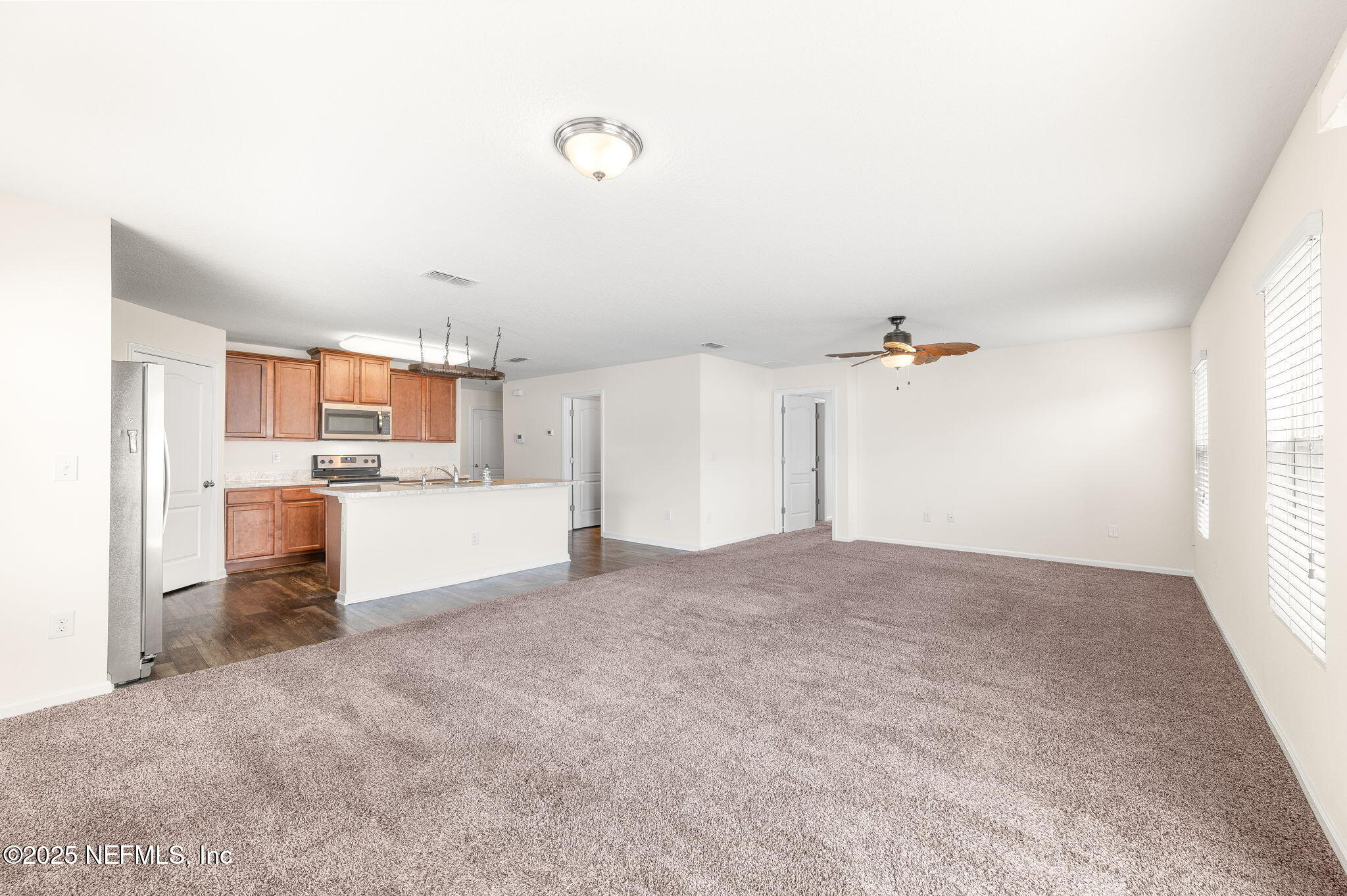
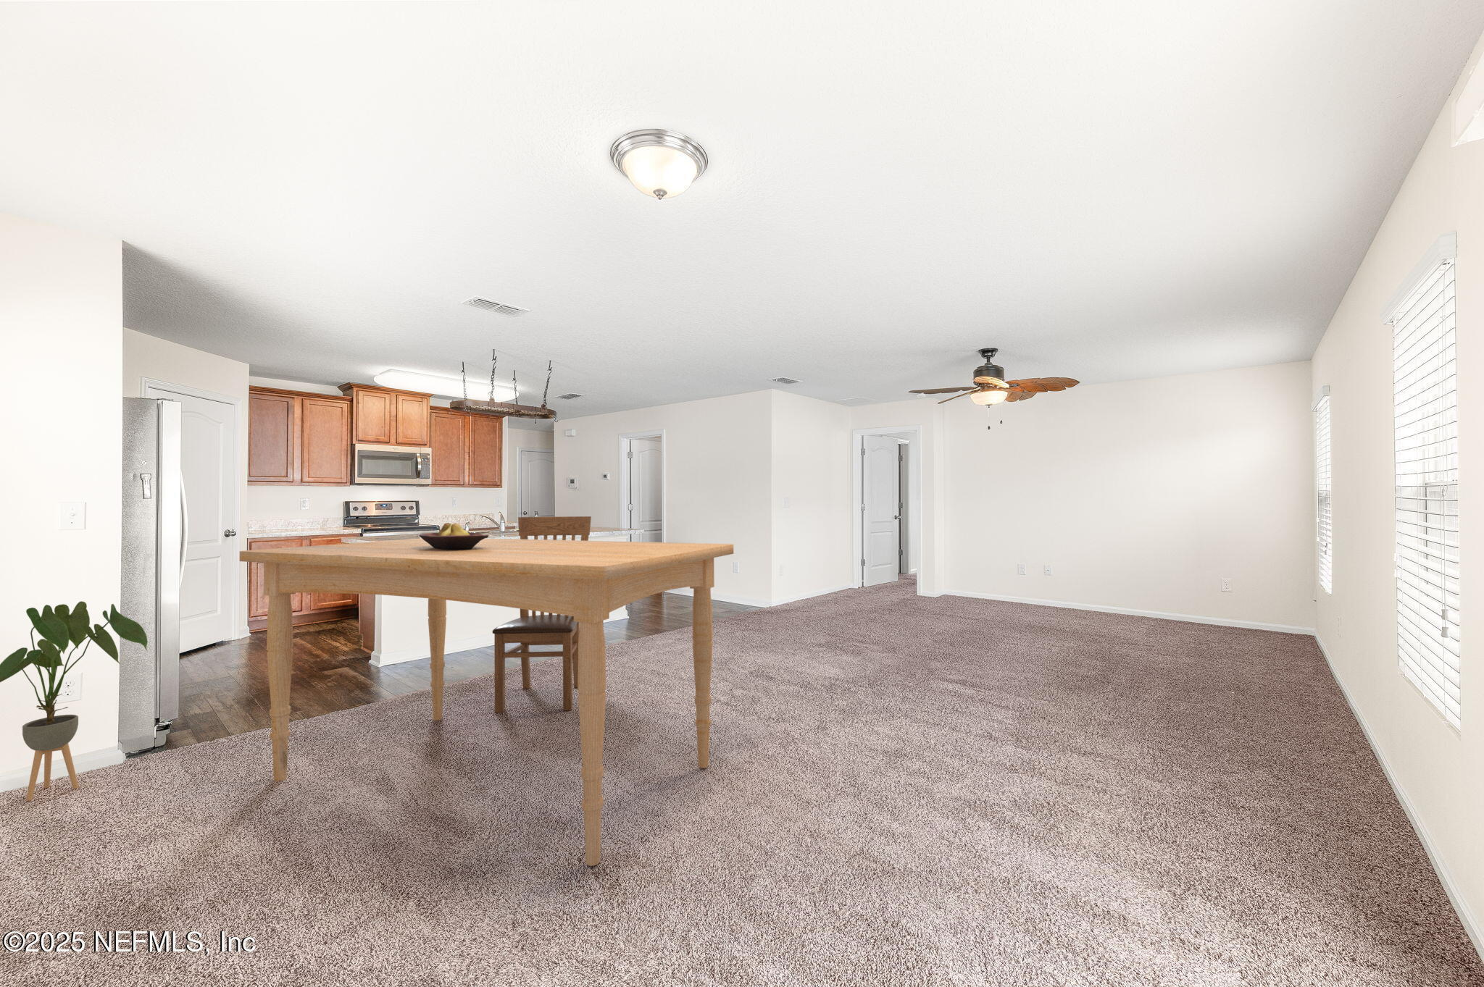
+ chair [491,516,592,714]
+ fruit bowl [419,522,489,551]
+ dining table [239,538,734,867]
+ house plant [0,600,149,802]
